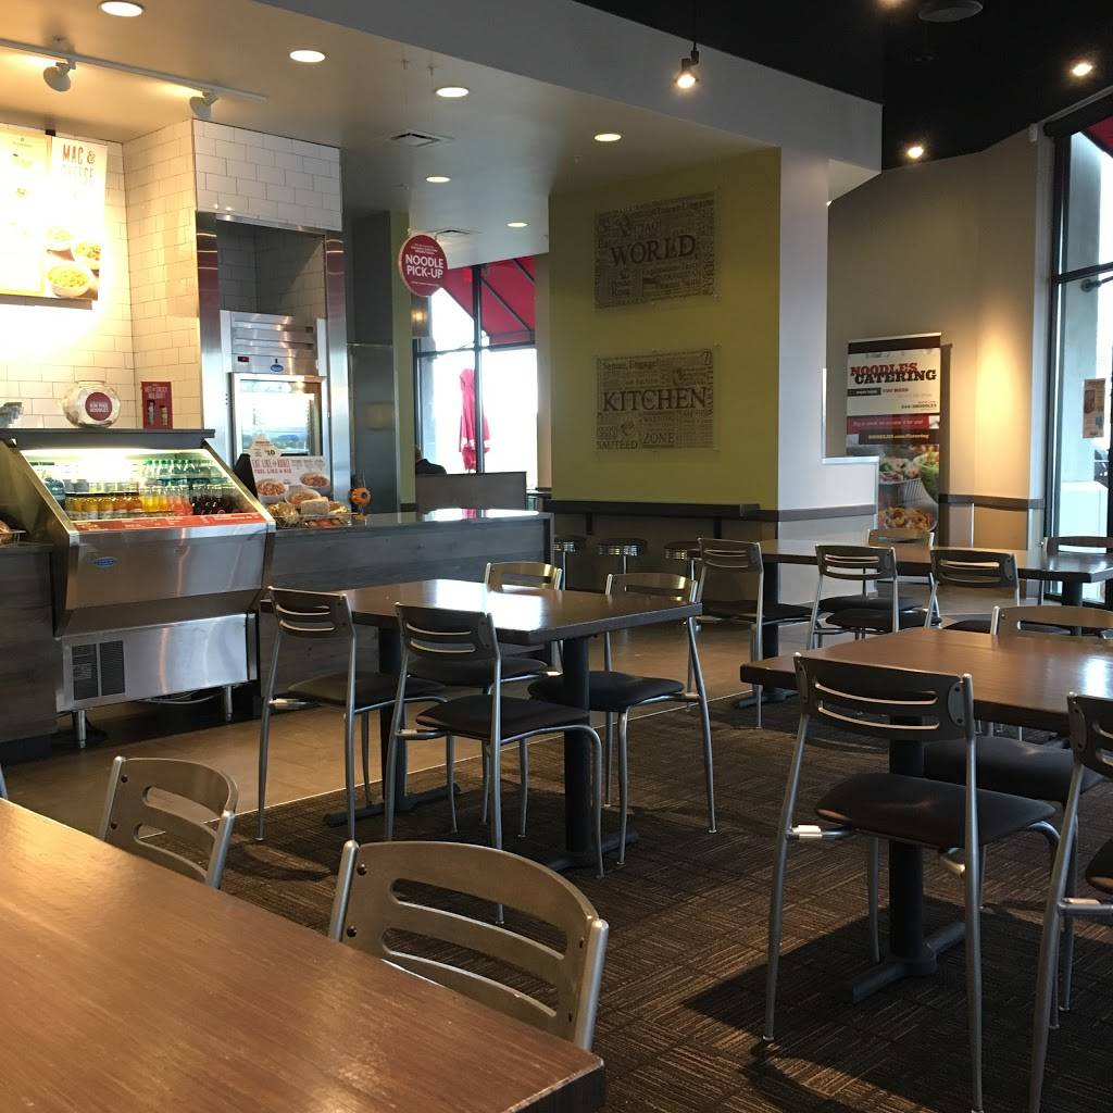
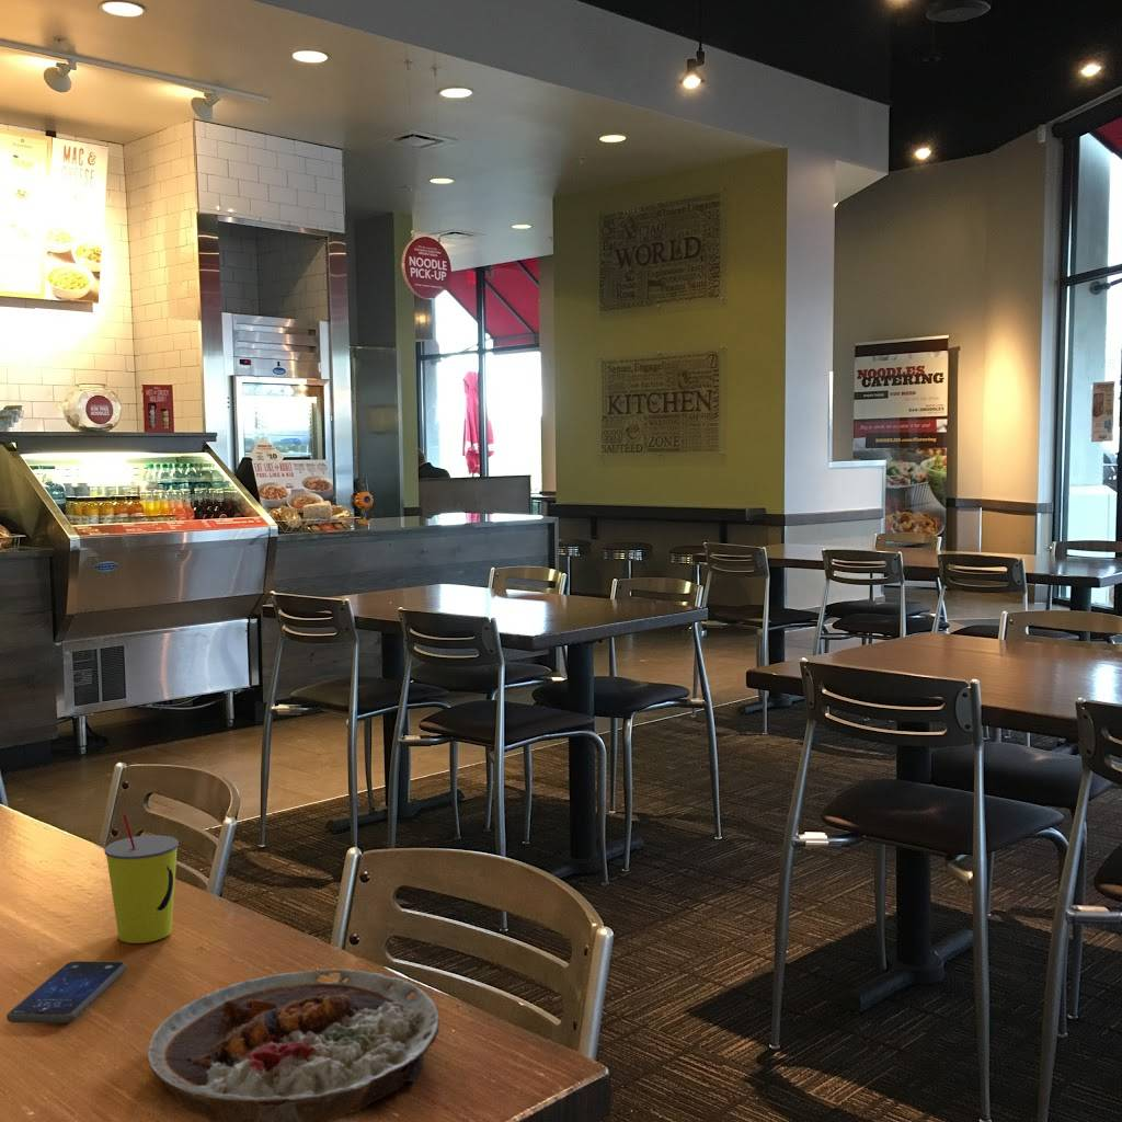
+ straw [103,813,180,944]
+ plate [147,969,440,1122]
+ smartphone [5,960,127,1024]
